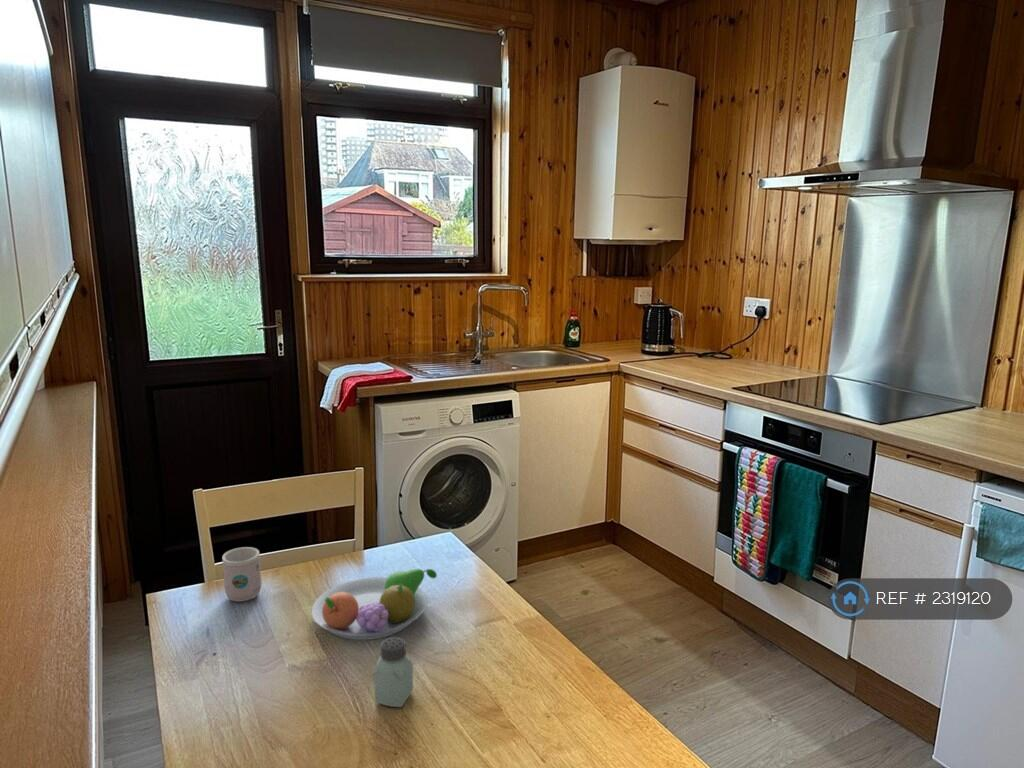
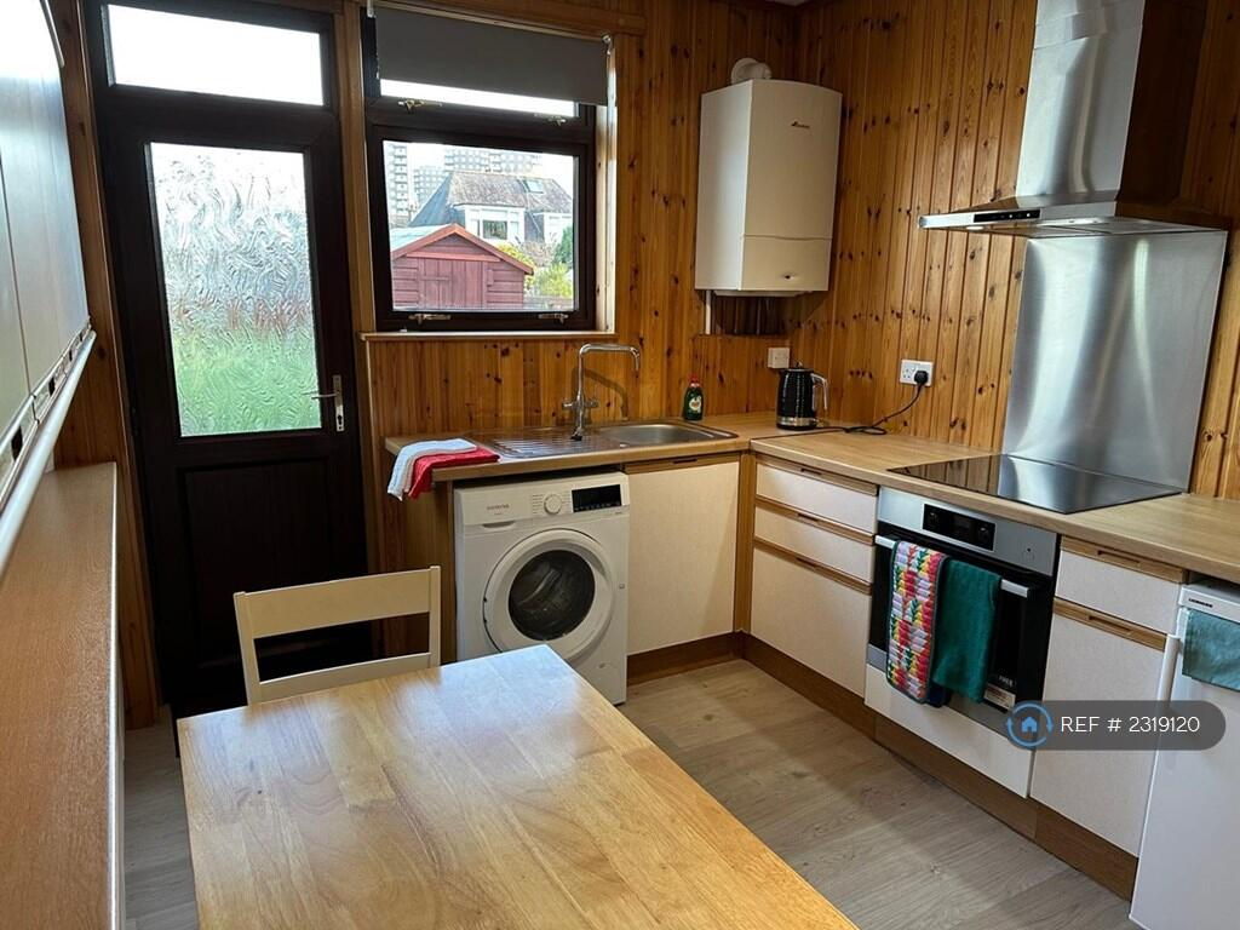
- saltshaker [373,636,414,708]
- mug [221,546,262,603]
- fruit bowl [311,568,438,641]
